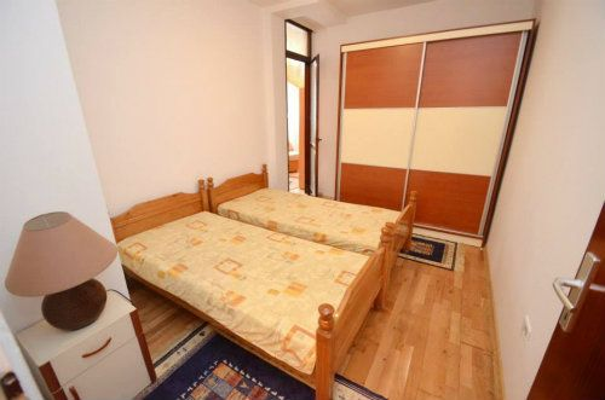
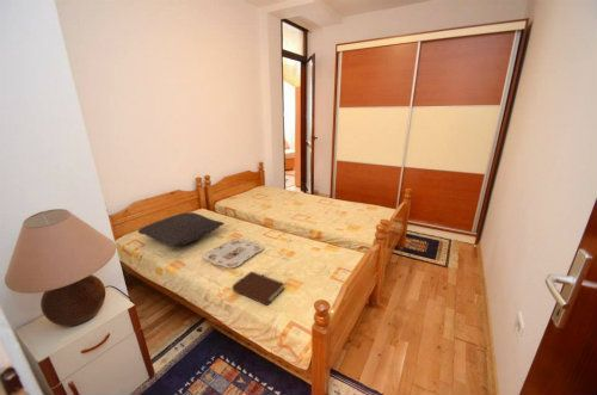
+ book [232,270,285,307]
+ pillow [137,211,226,248]
+ serving tray [203,237,264,270]
